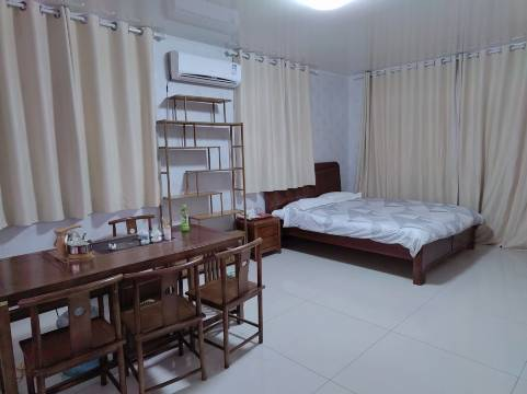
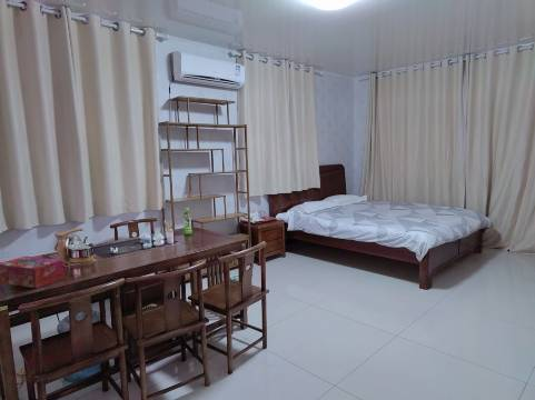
+ tissue box [0,256,66,289]
